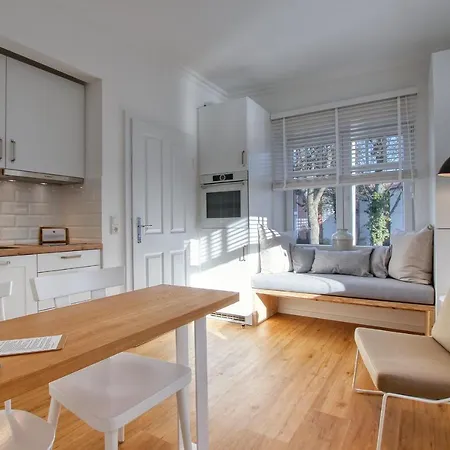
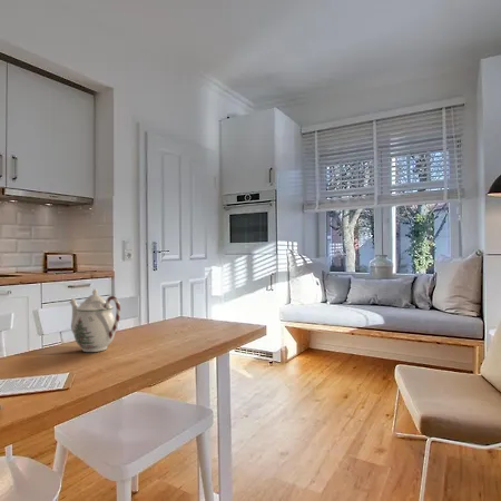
+ teapot [68,288,121,353]
